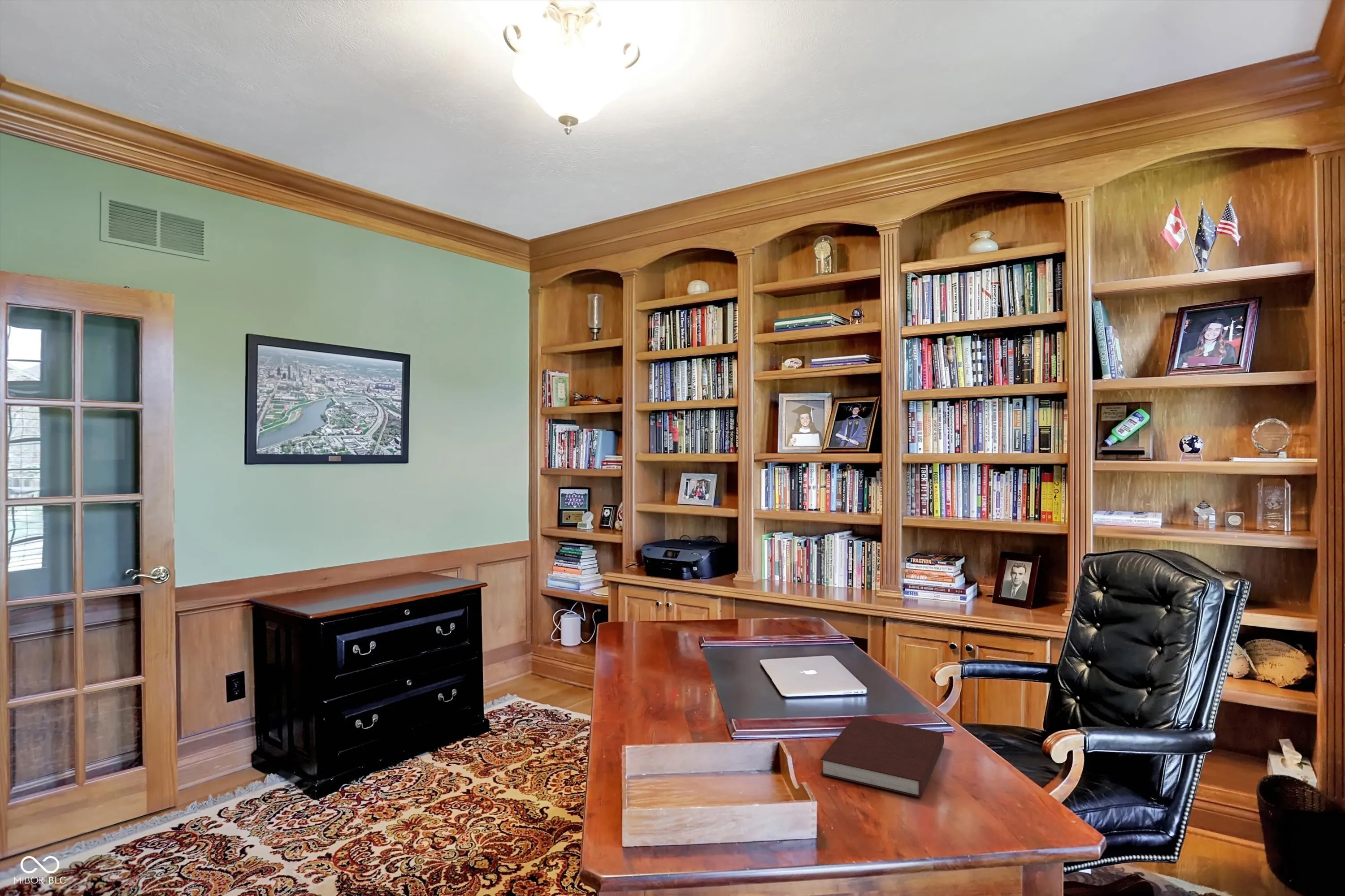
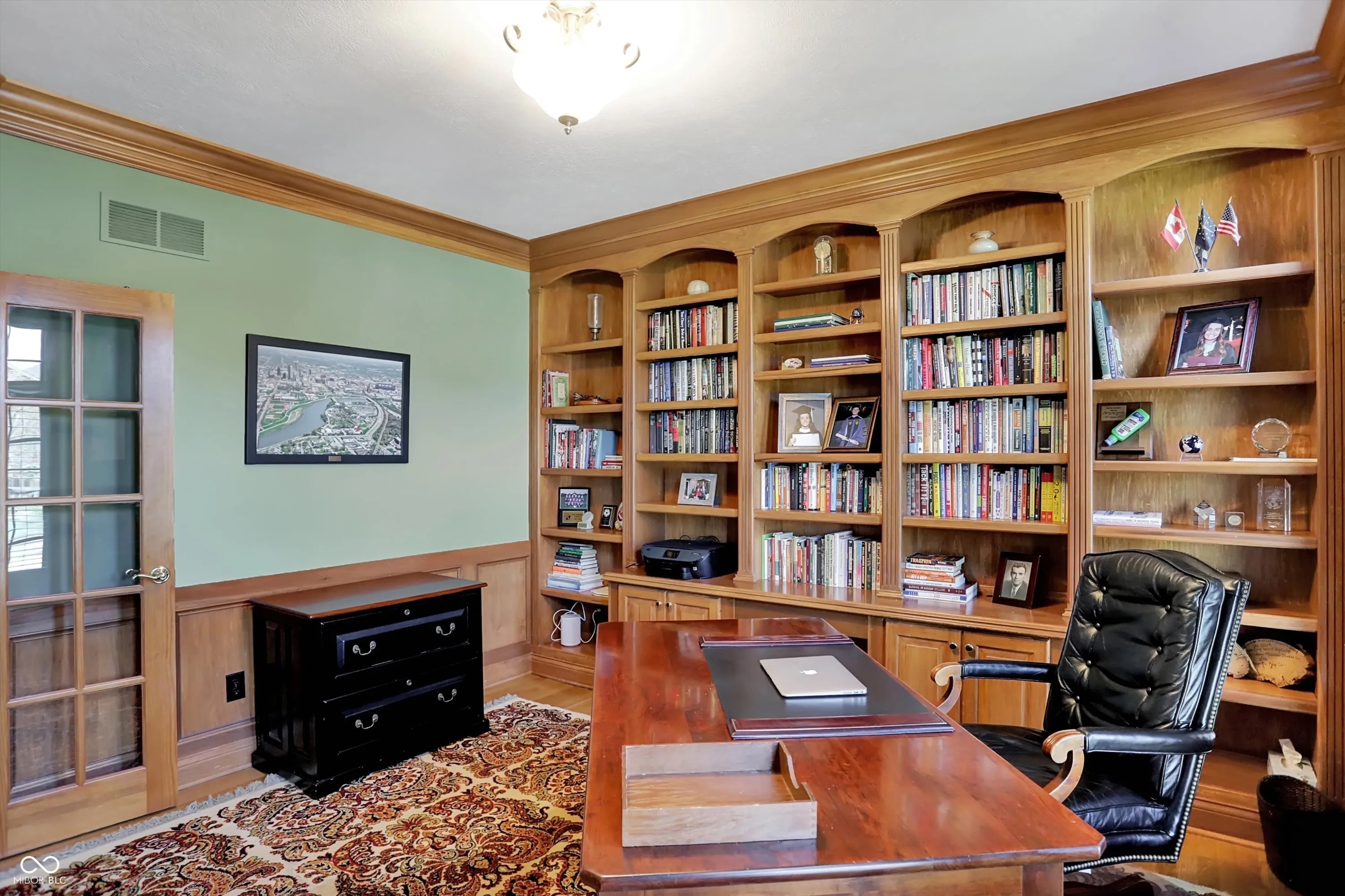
- notebook [820,716,945,798]
